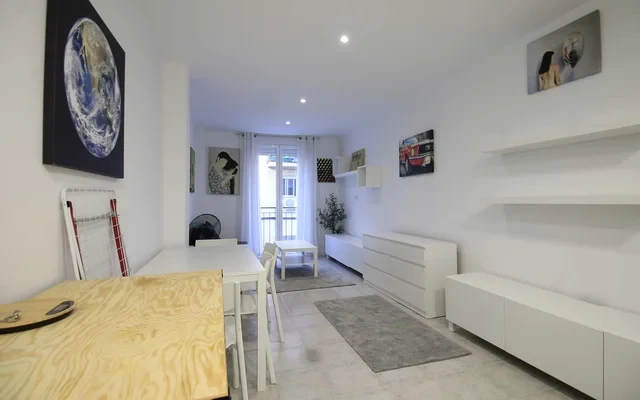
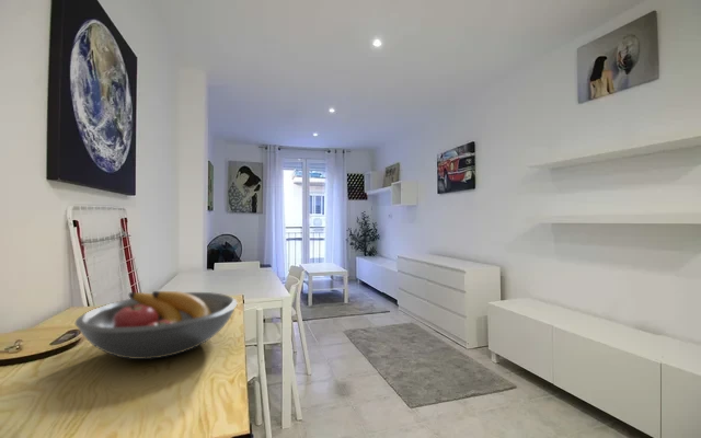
+ fruit bowl [74,290,239,360]
